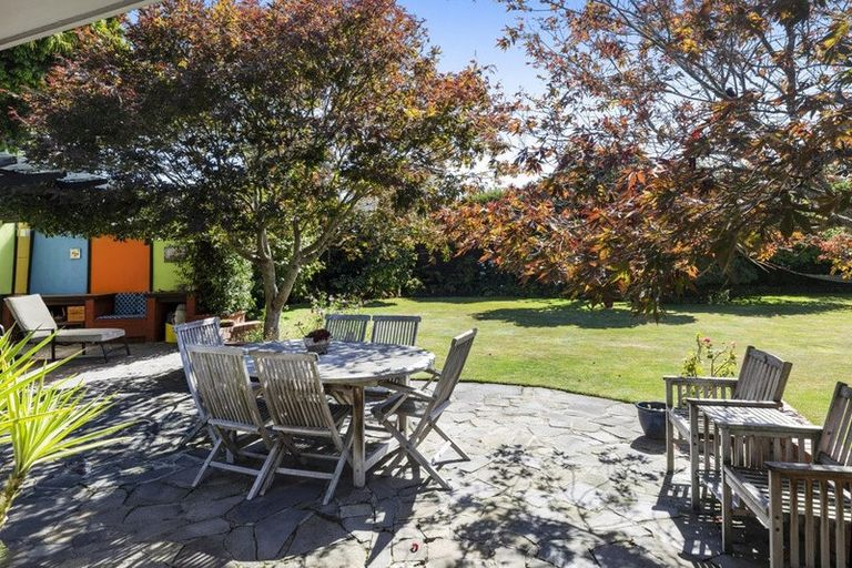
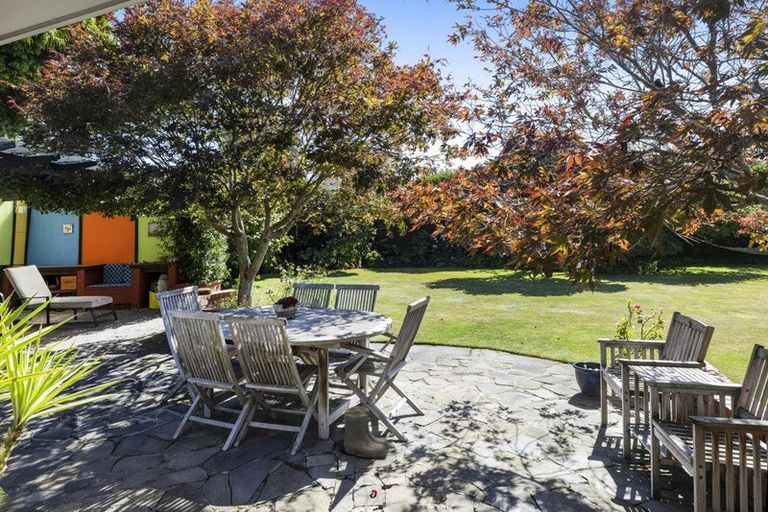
+ boots [343,406,390,460]
